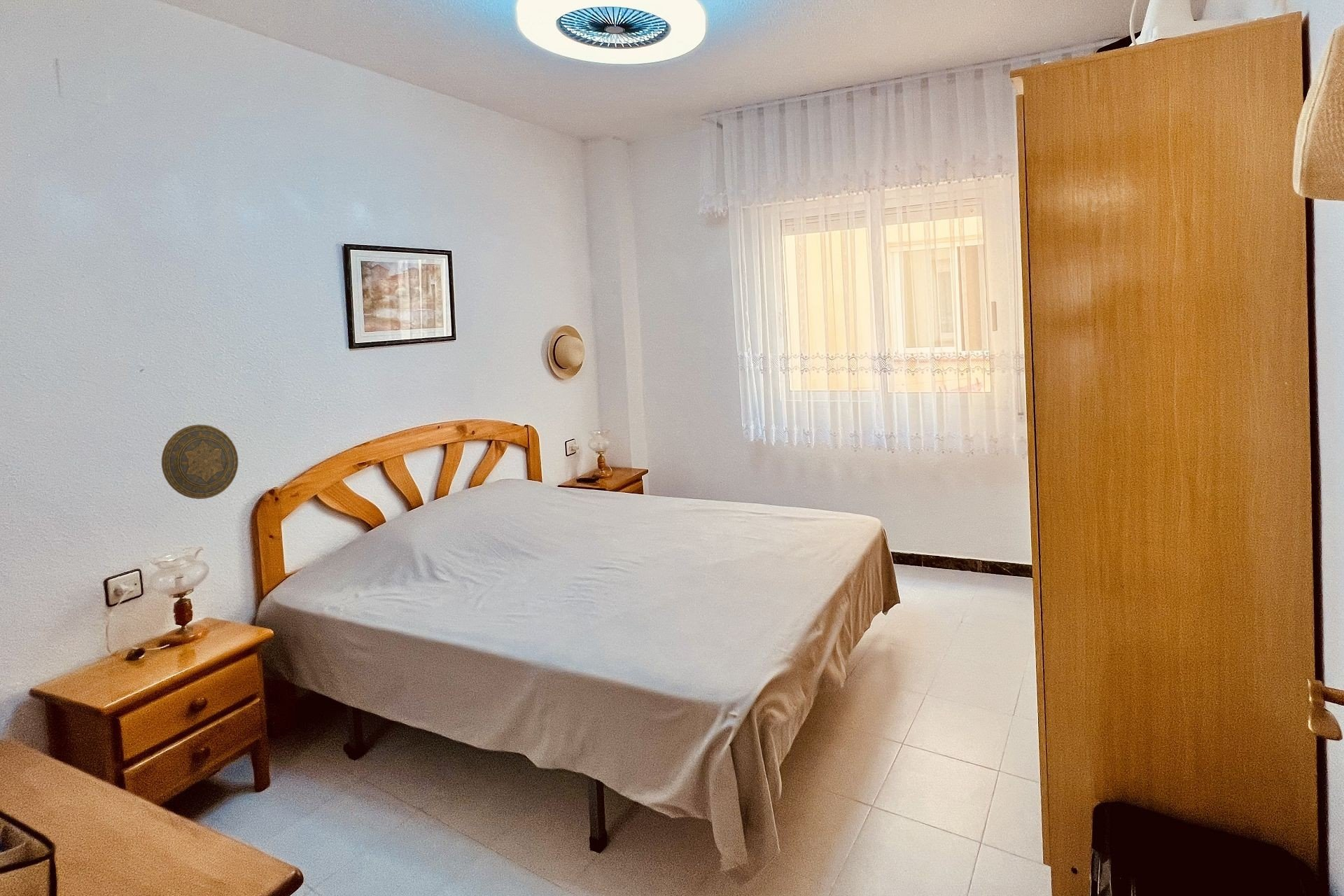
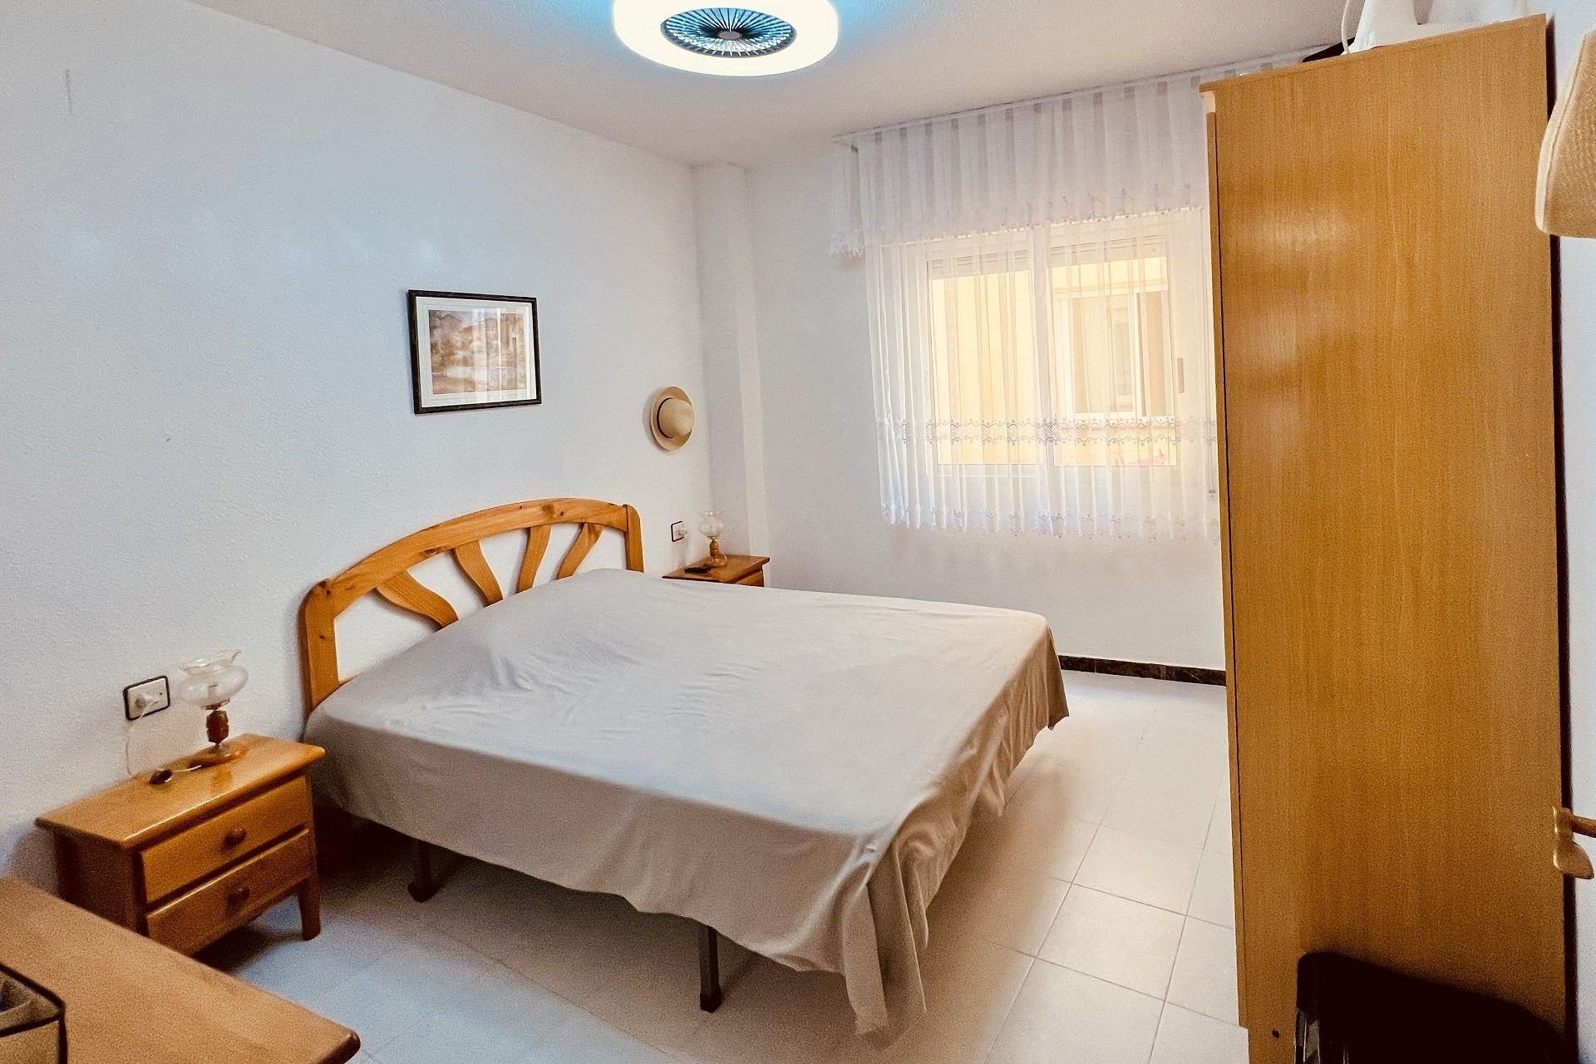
- decorative plate [161,424,239,500]
